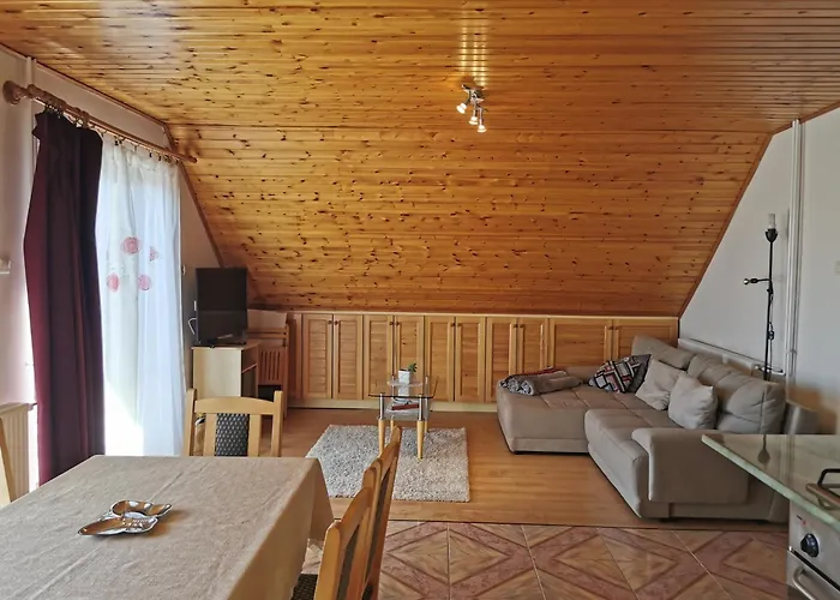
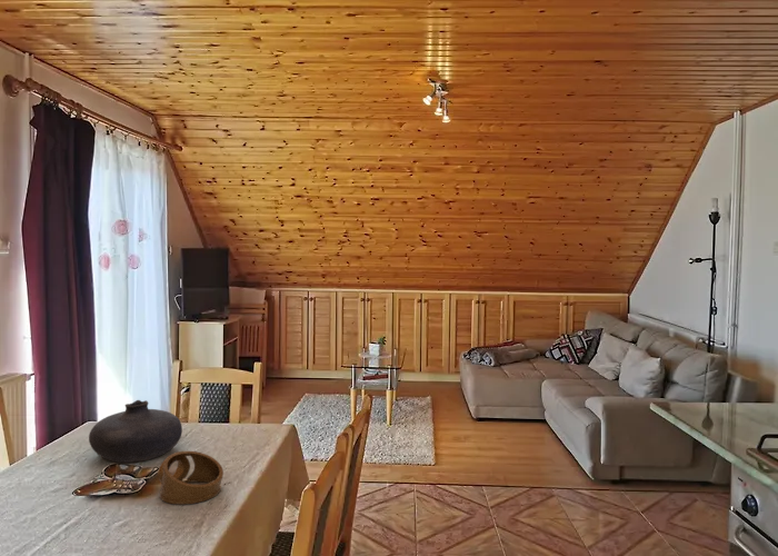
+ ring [157,450,225,506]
+ vase [88,399,183,464]
